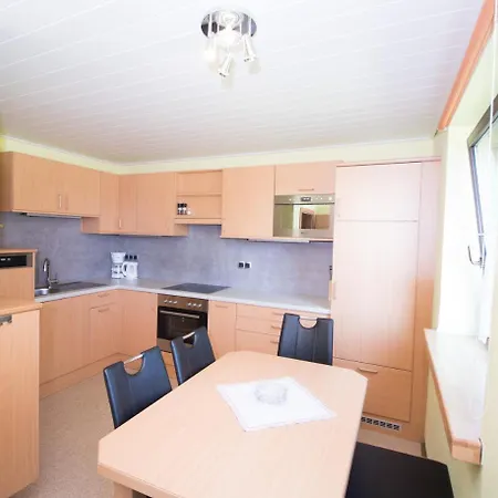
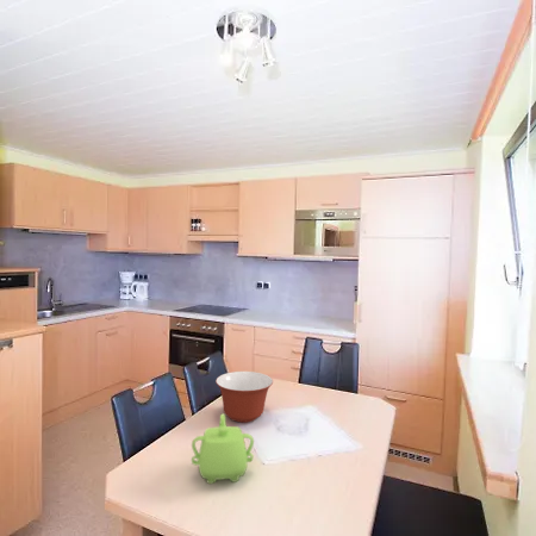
+ teapot [191,412,255,485]
+ mixing bowl [214,370,274,424]
